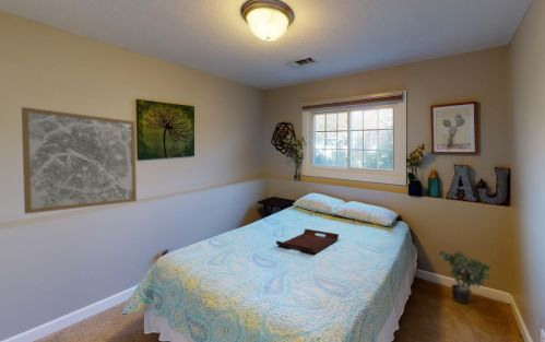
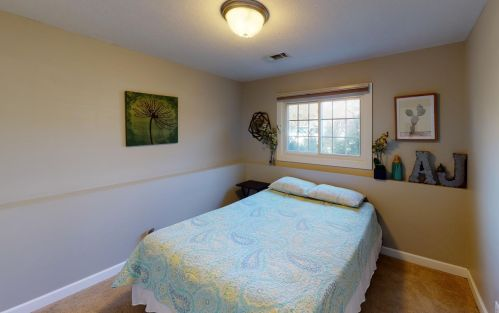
- serving tray [275,227,340,255]
- wall art [21,106,138,215]
- potted plant [436,249,493,305]
